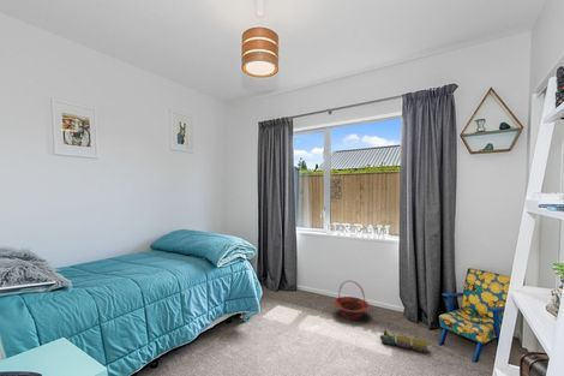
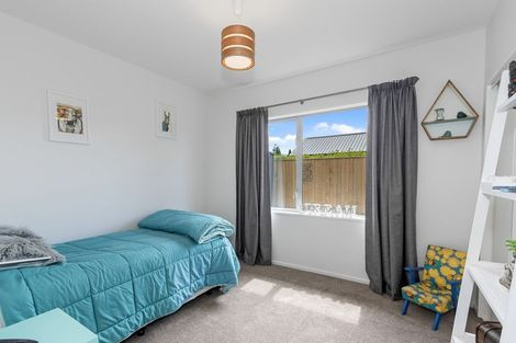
- basket [332,280,371,321]
- toy train [379,329,428,354]
